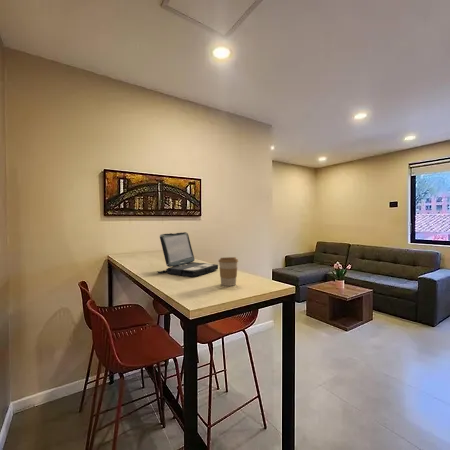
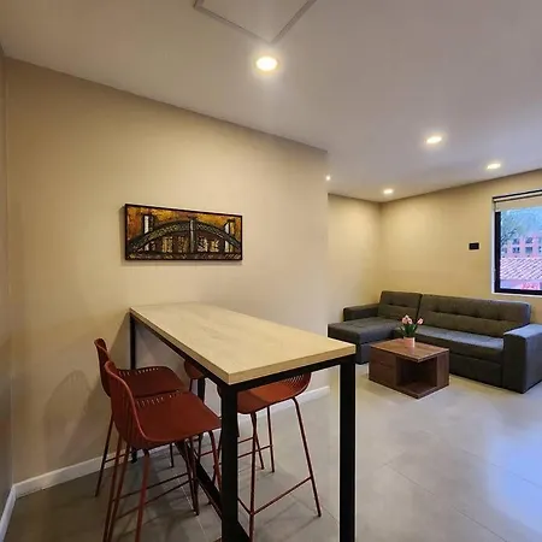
- coffee cup [217,256,239,287]
- laptop [156,231,219,277]
